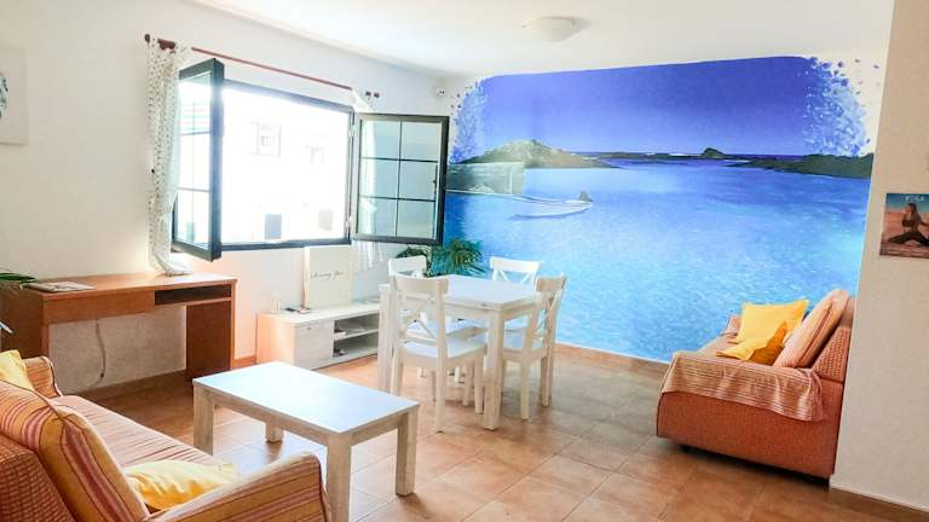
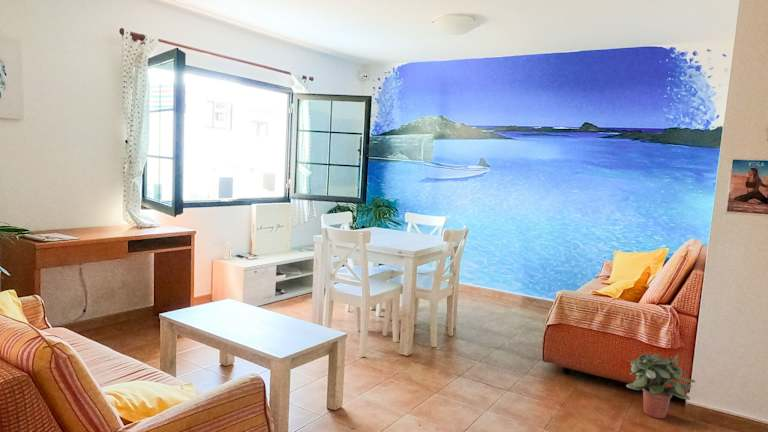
+ potted plant [625,351,697,419]
